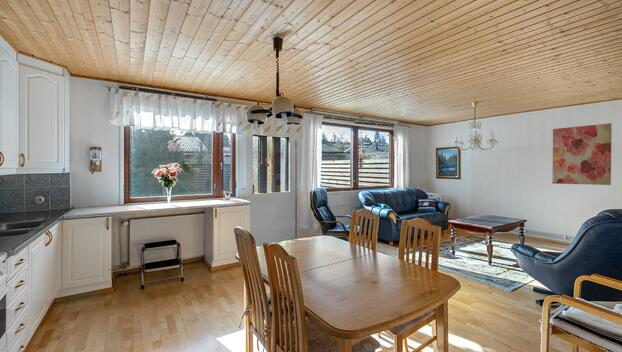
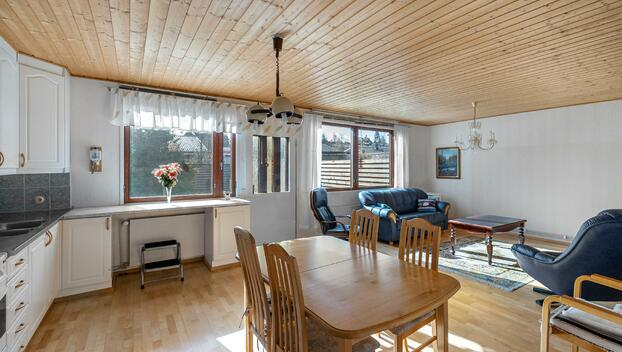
- wall art [551,122,613,186]
